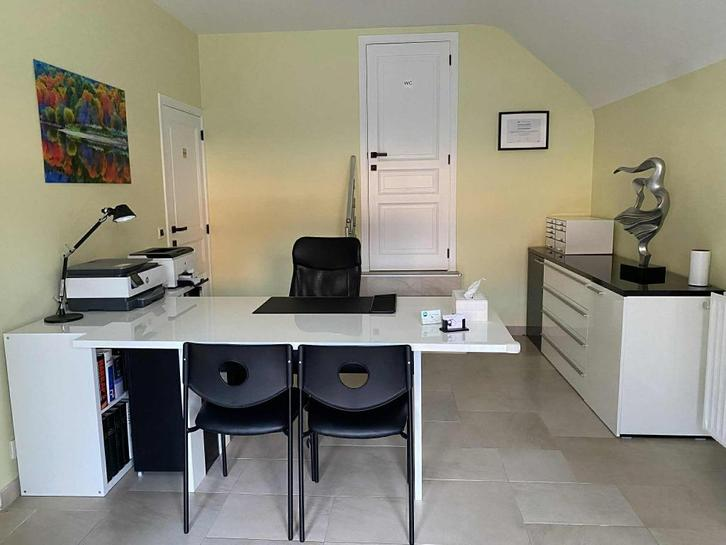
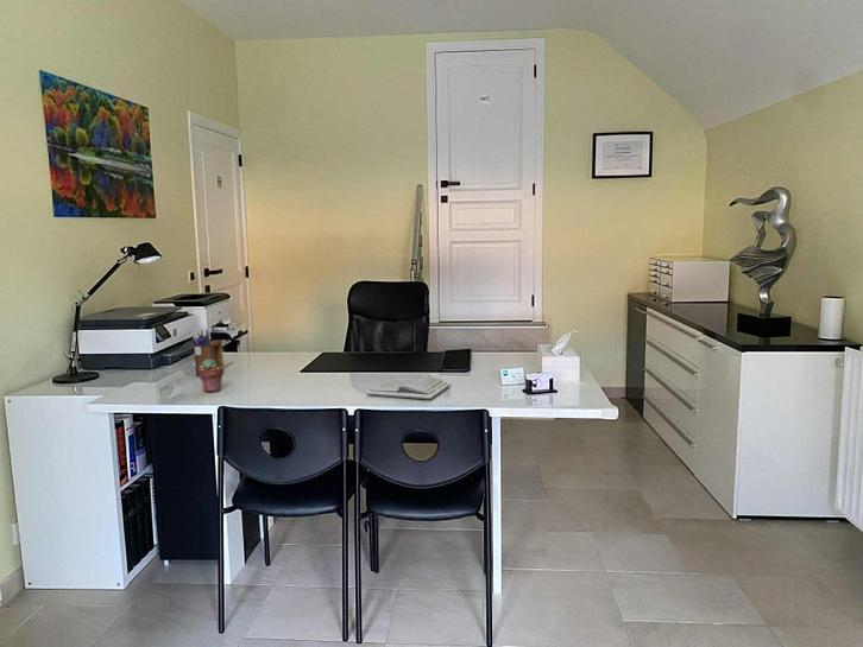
+ book [366,374,452,400]
+ desk organizer [193,329,225,376]
+ potted succulent [199,359,225,393]
